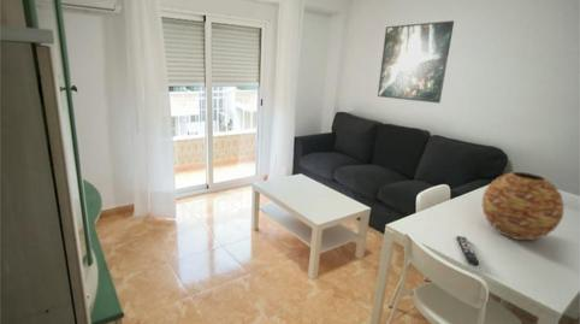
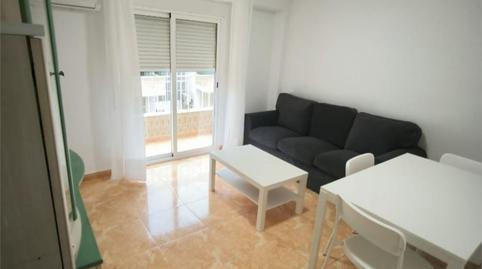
- remote control [455,235,480,266]
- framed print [377,19,455,105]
- vase [480,171,566,241]
